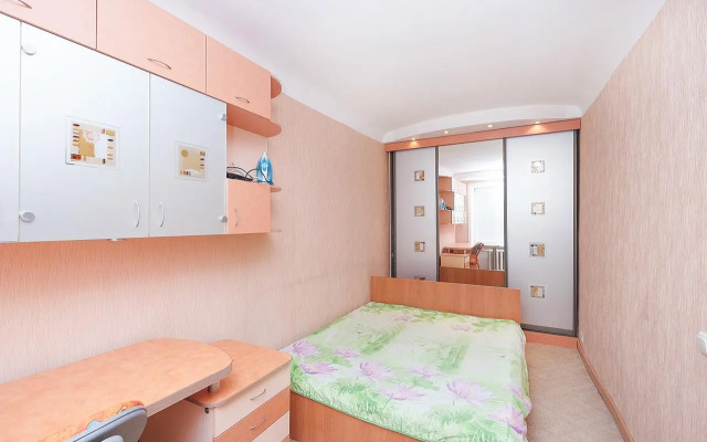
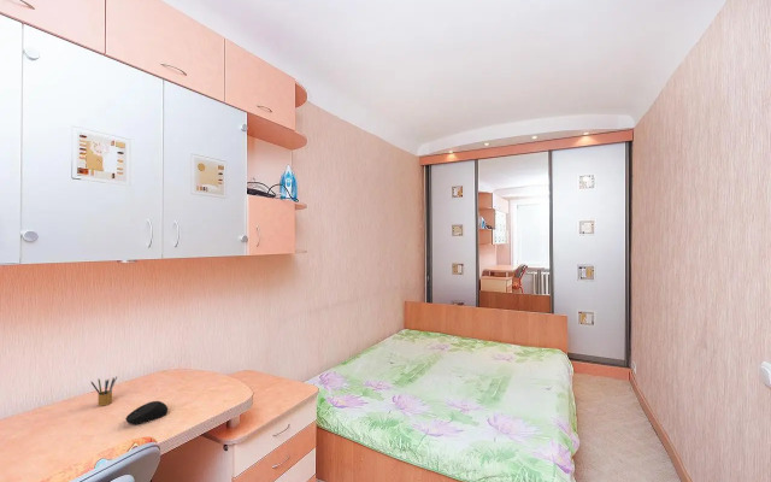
+ computer mouse [124,400,169,425]
+ pencil box [90,376,118,407]
